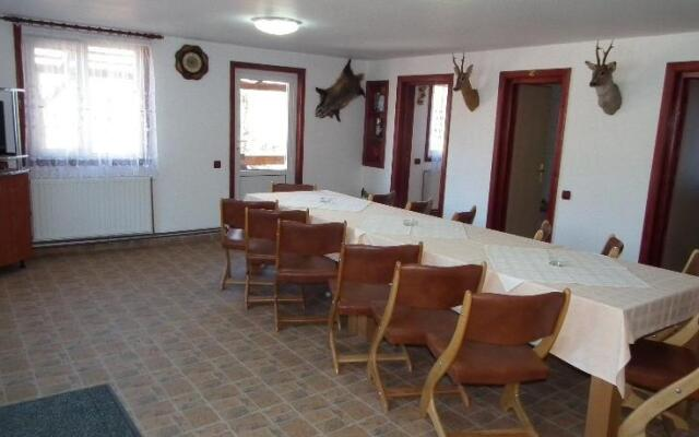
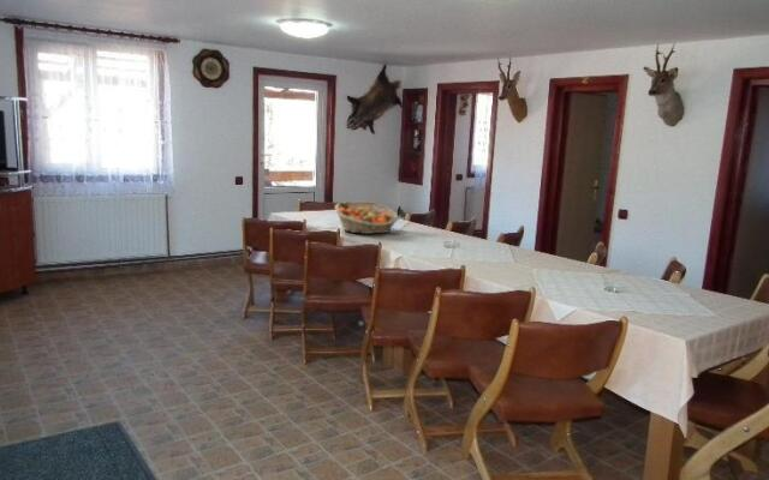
+ fruit basket [334,200,400,235]
